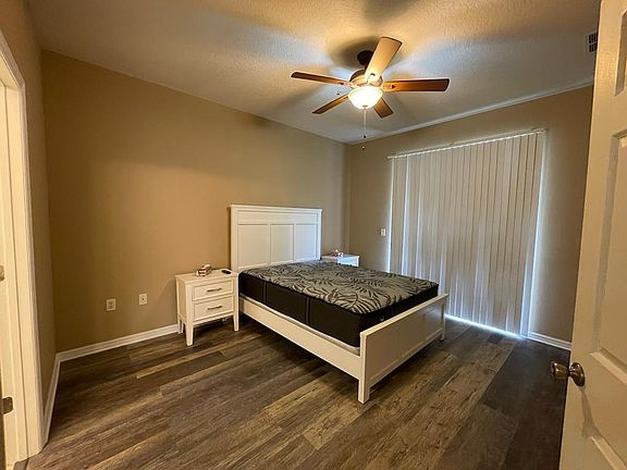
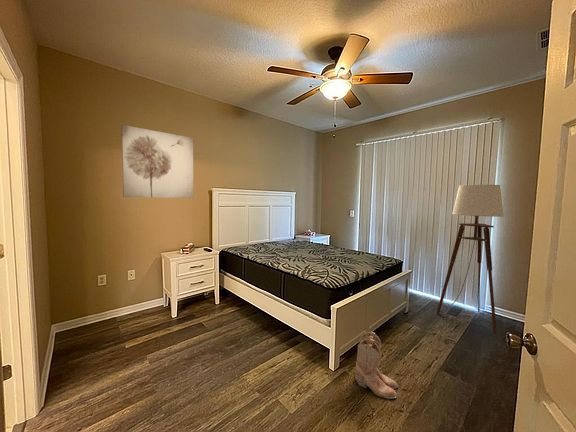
+ boots [354,331,399,400]
+ floor lamp [433,184,505,335]
+ wall art [121,124,194,199]
